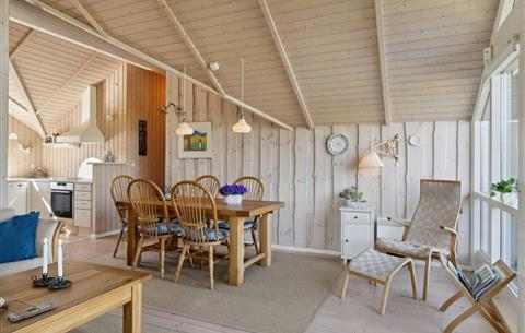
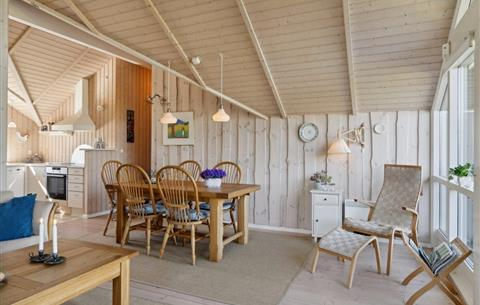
- remote control [5,301,56,323]
